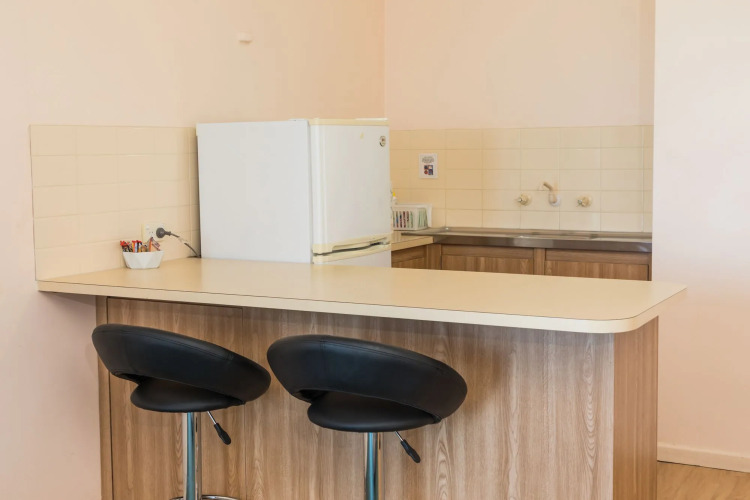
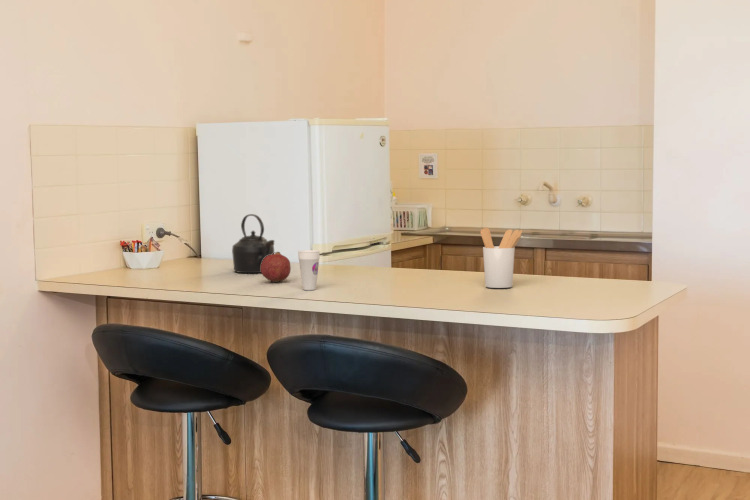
+ fruit [261,251,292,283]
+ utensil holder [479,227,523,289]
+ cup [297,249,321,291]
+ kettle [231,213,275,274]
